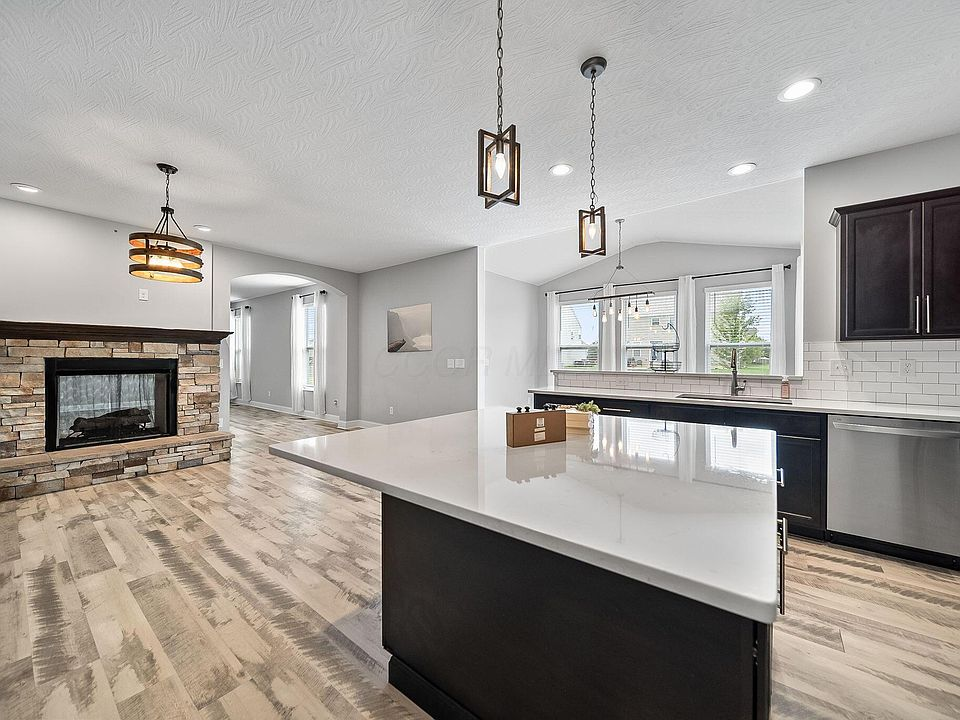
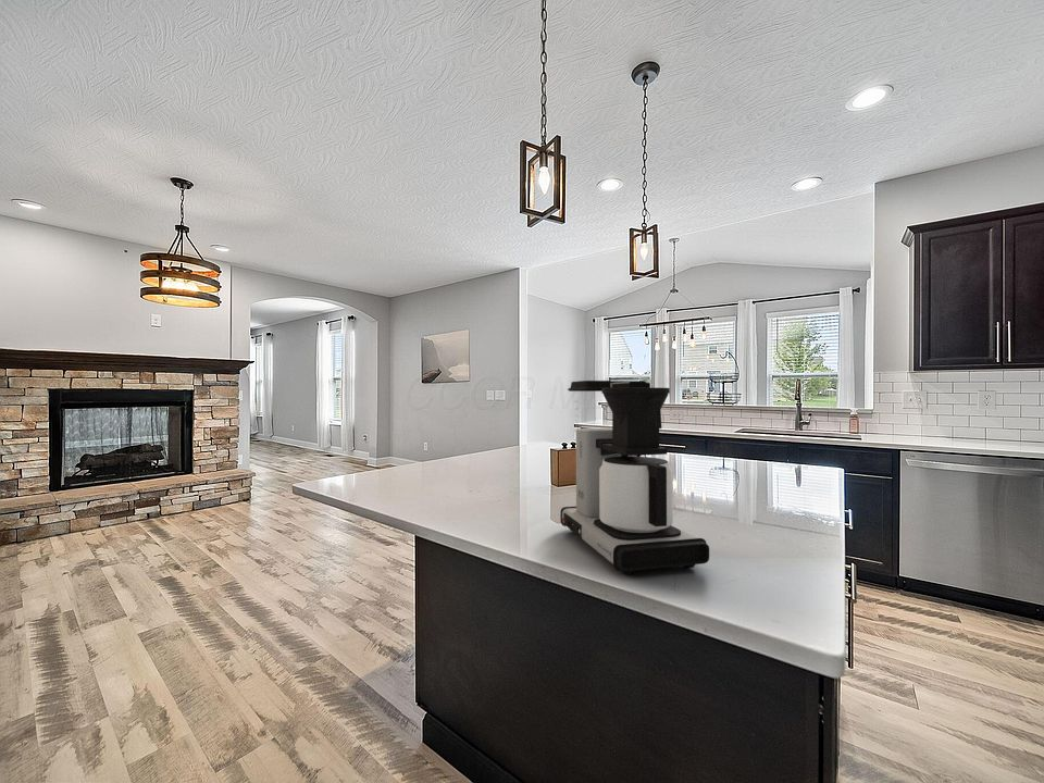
+ coffee maker [559,380,710,575]
